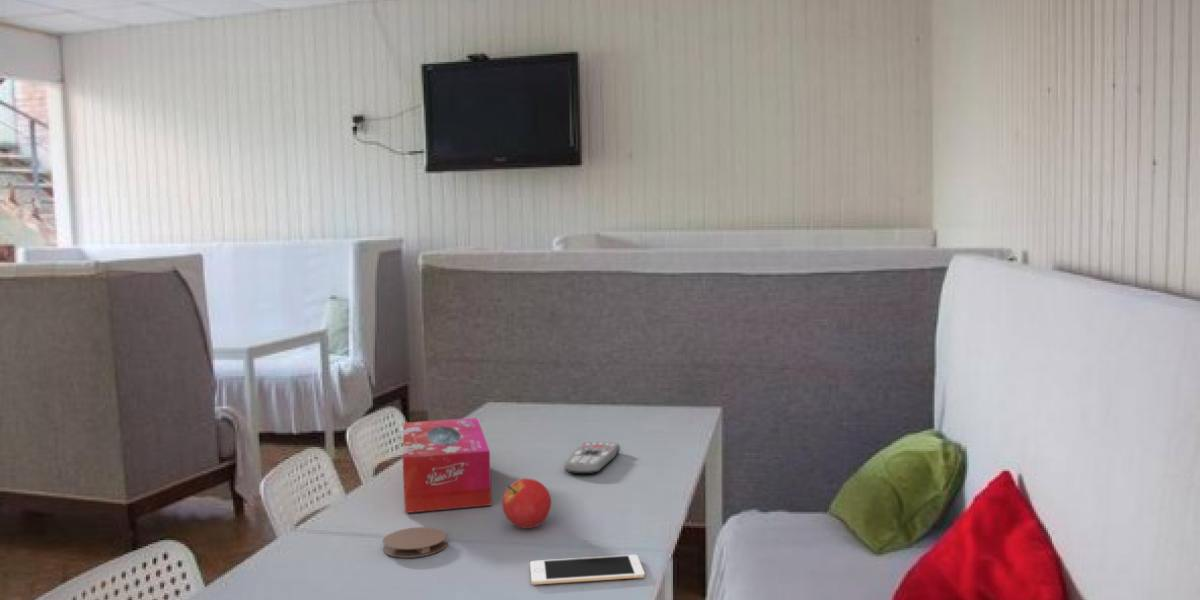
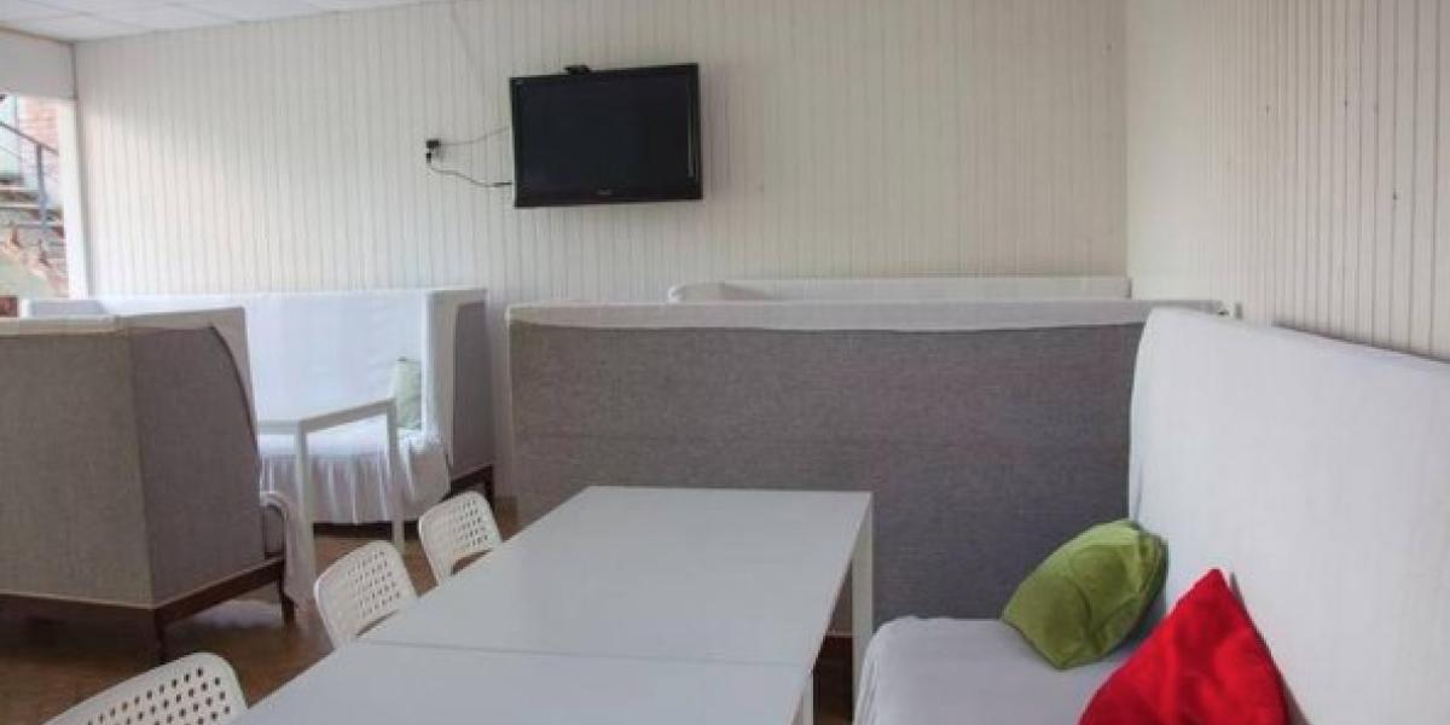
- tissue box [401,417,493,514]
- remote control [563,441,621,475]
- coaster [382,526,448,559]
- cell phone [529,554,646,586]
- fruit [501,477,552,529]
